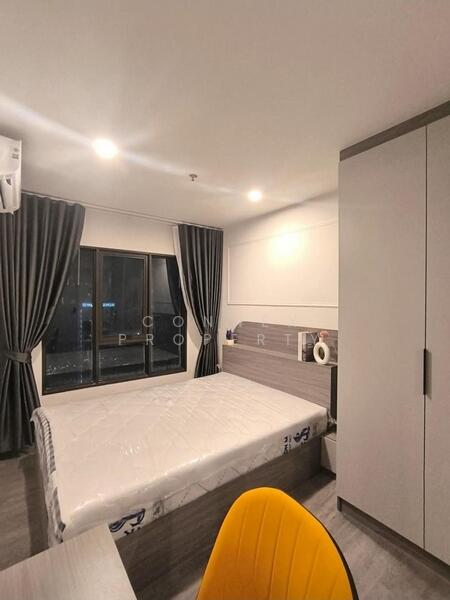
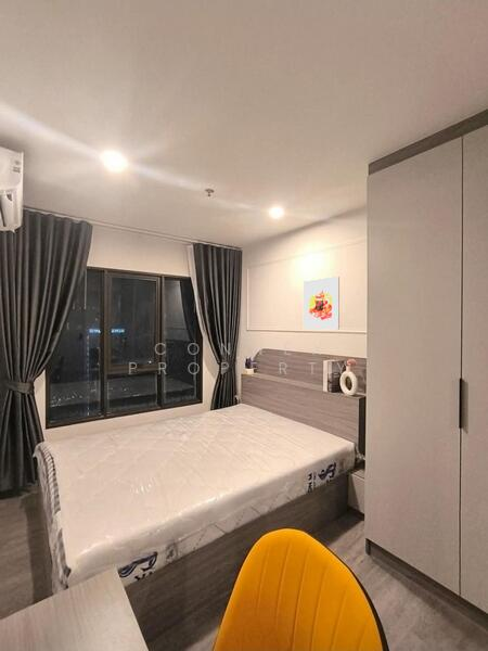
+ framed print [303,276,341,331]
